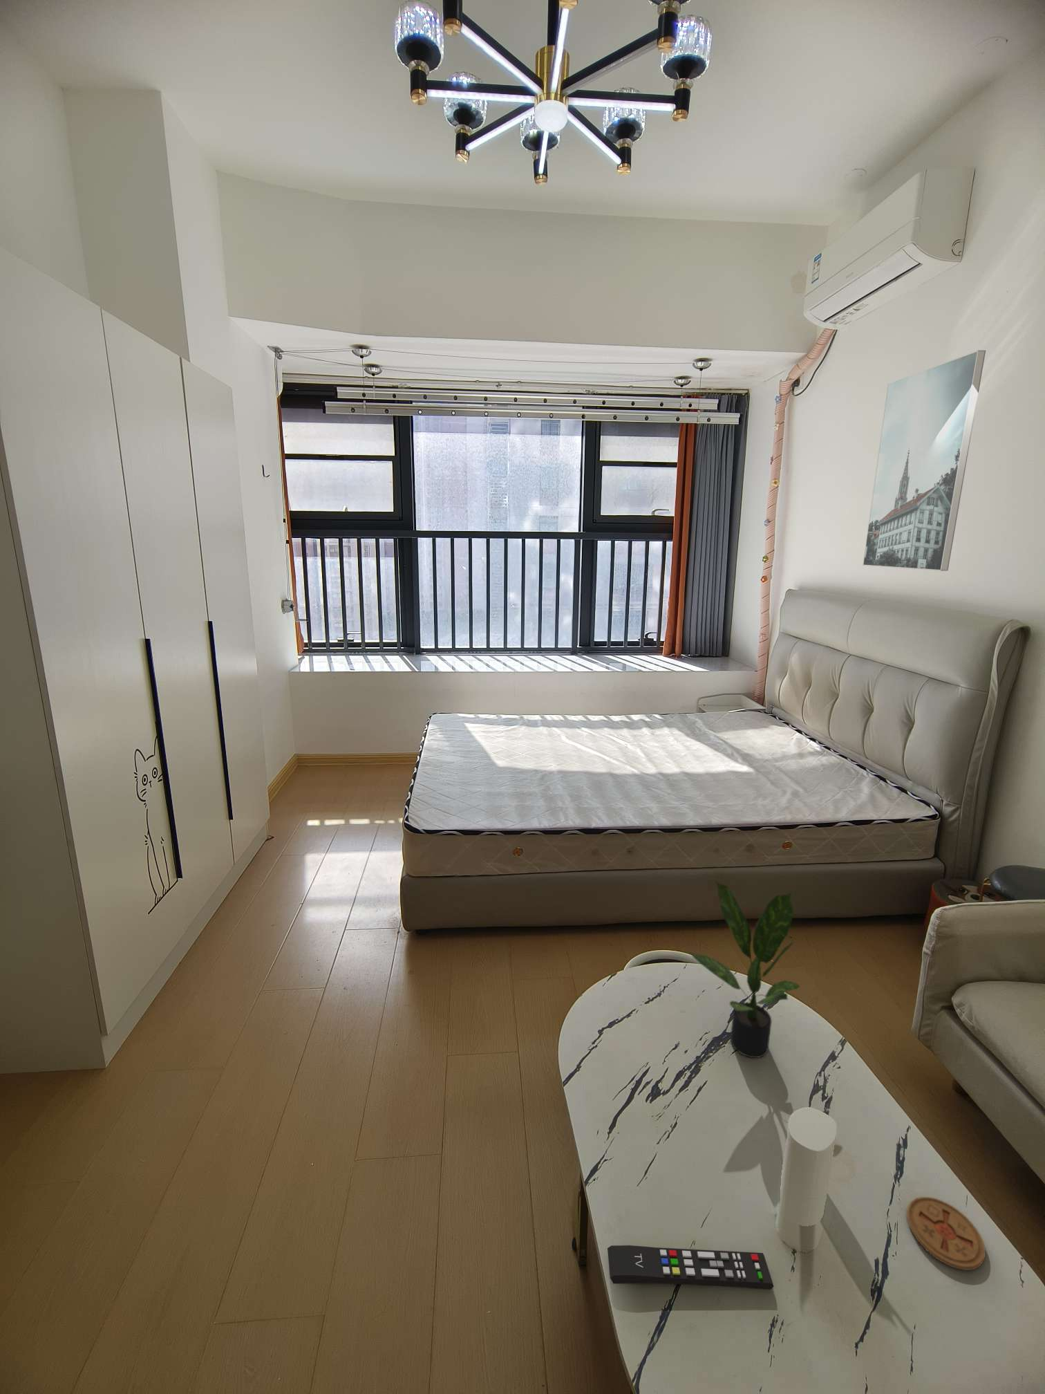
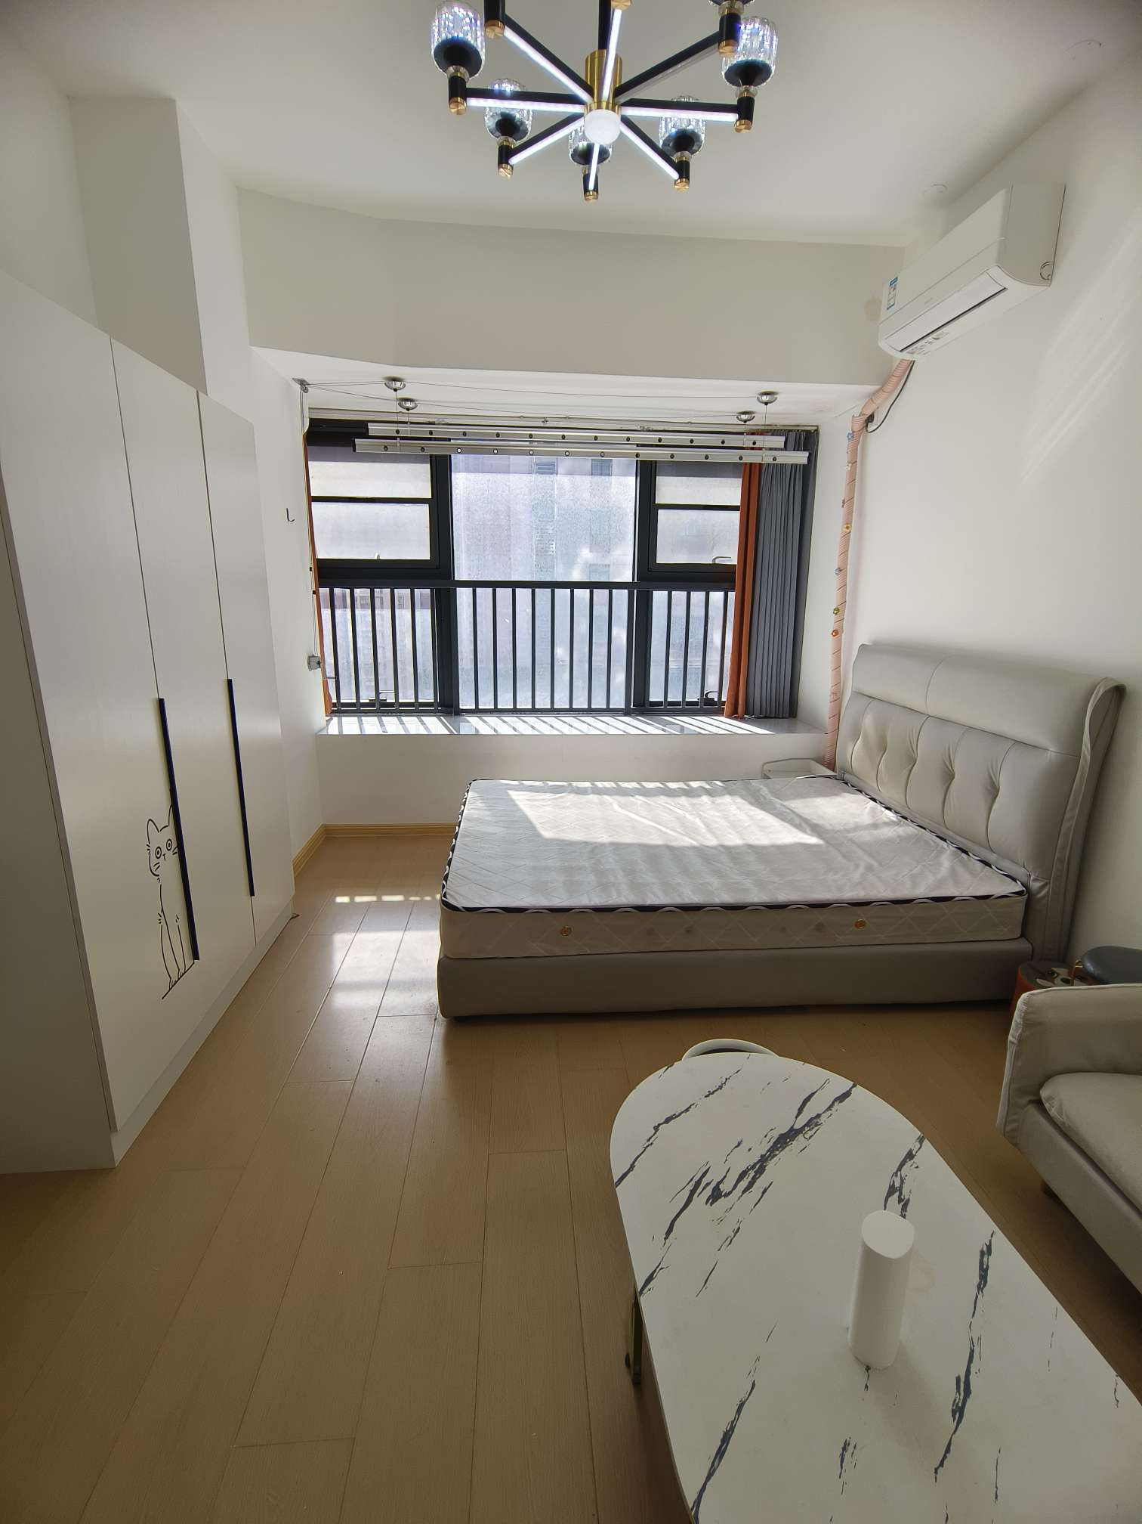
- remote control [607,1245,775,1291]
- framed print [862,349,986,572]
- potted plant [687,880,801,1058]
- coaster [906,1196,986,1271]
